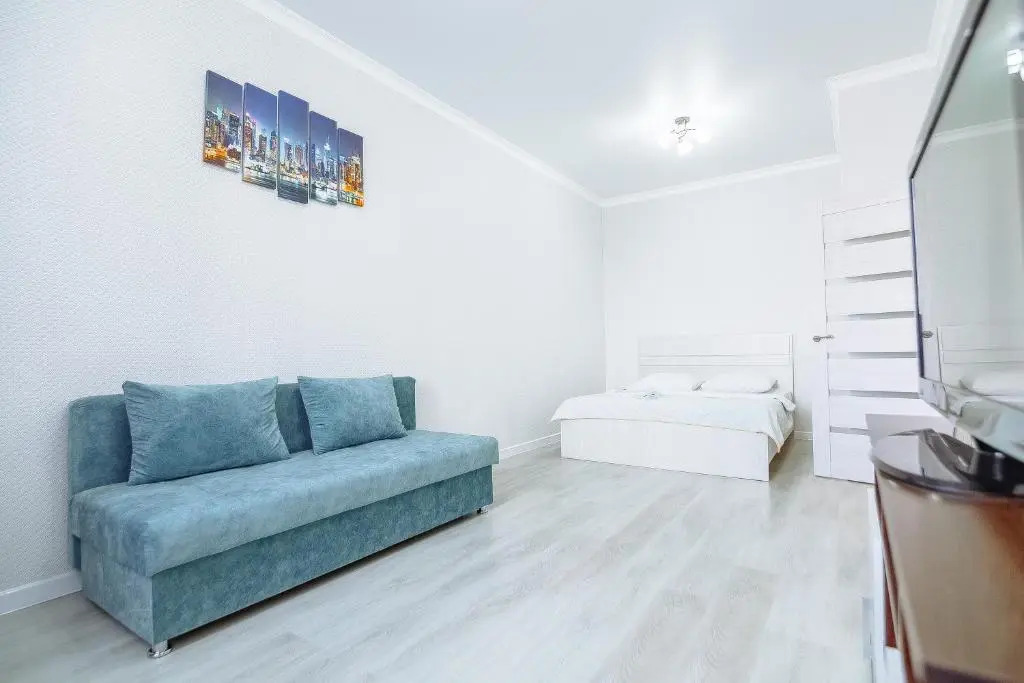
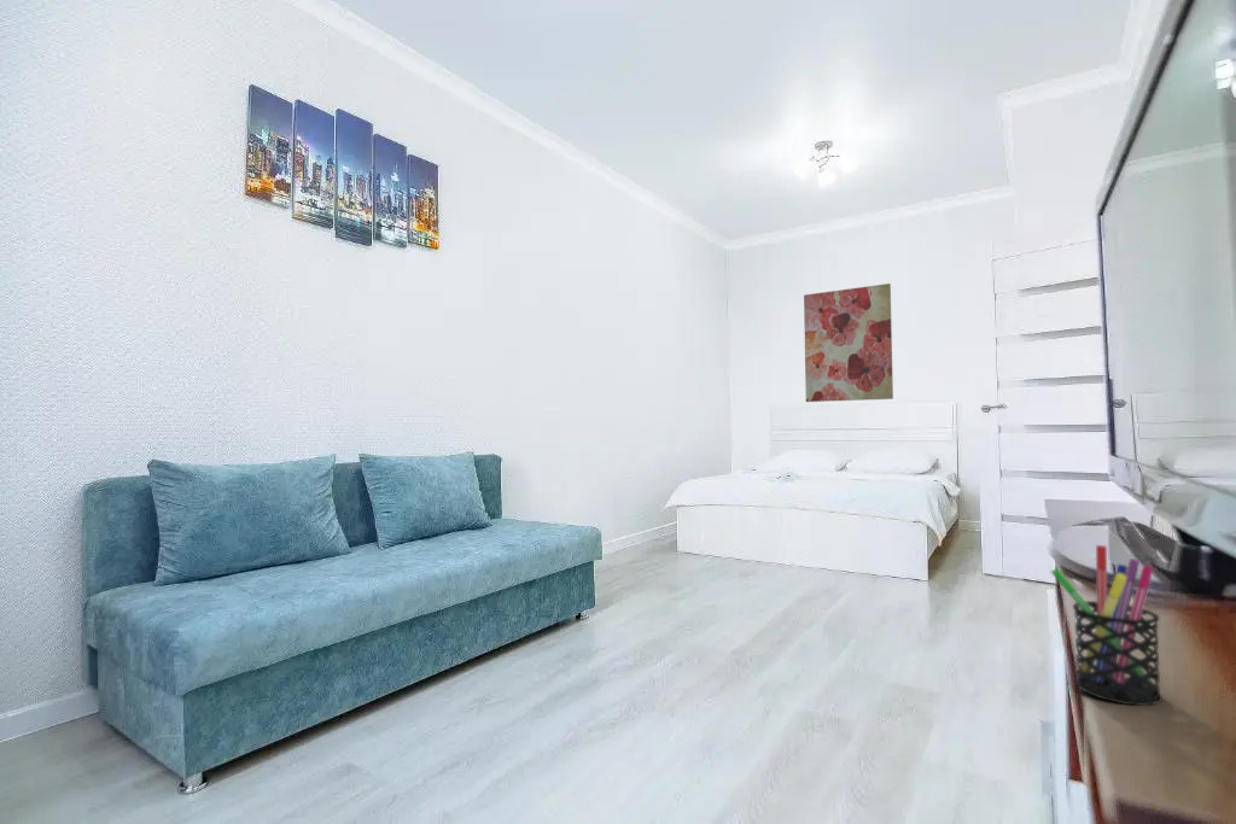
+ wall art [803,282,894,403]
+ pen holder [1050,544,1164,707]
